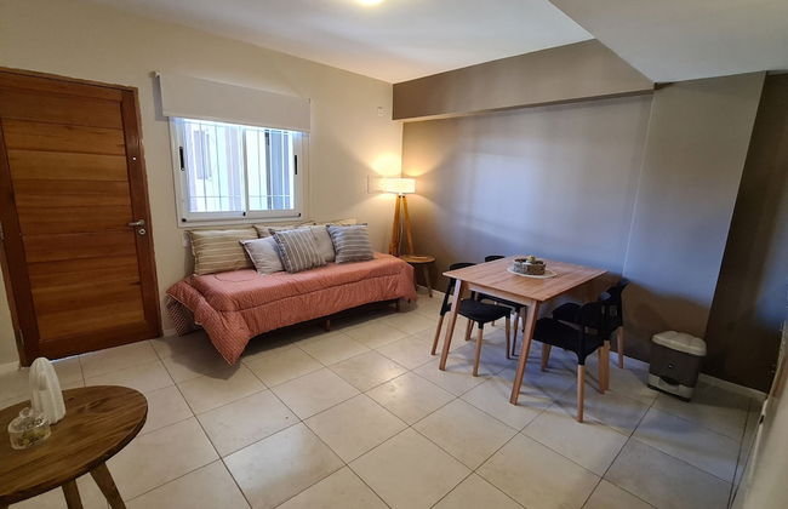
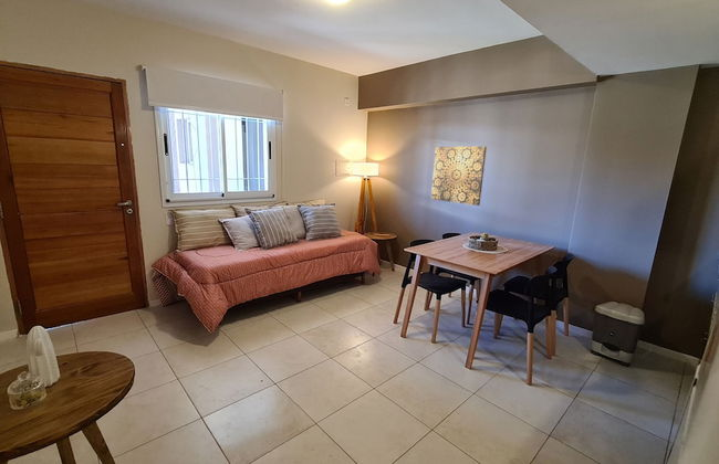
+ wall art [430,146,488,207]
